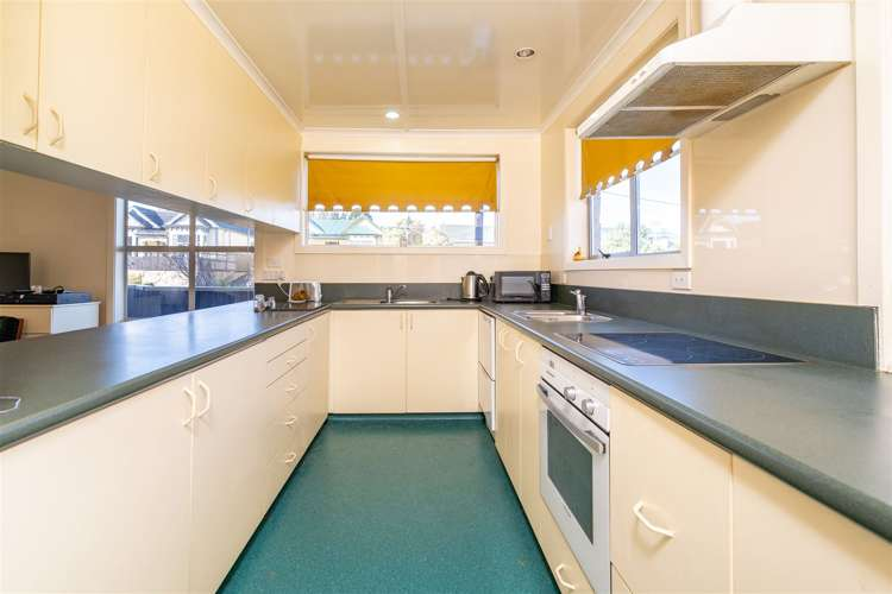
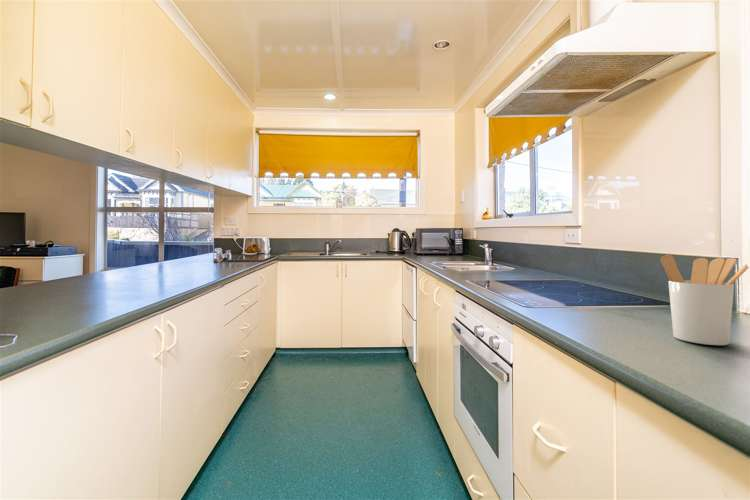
+ utensil holder [660,253,750,346]
